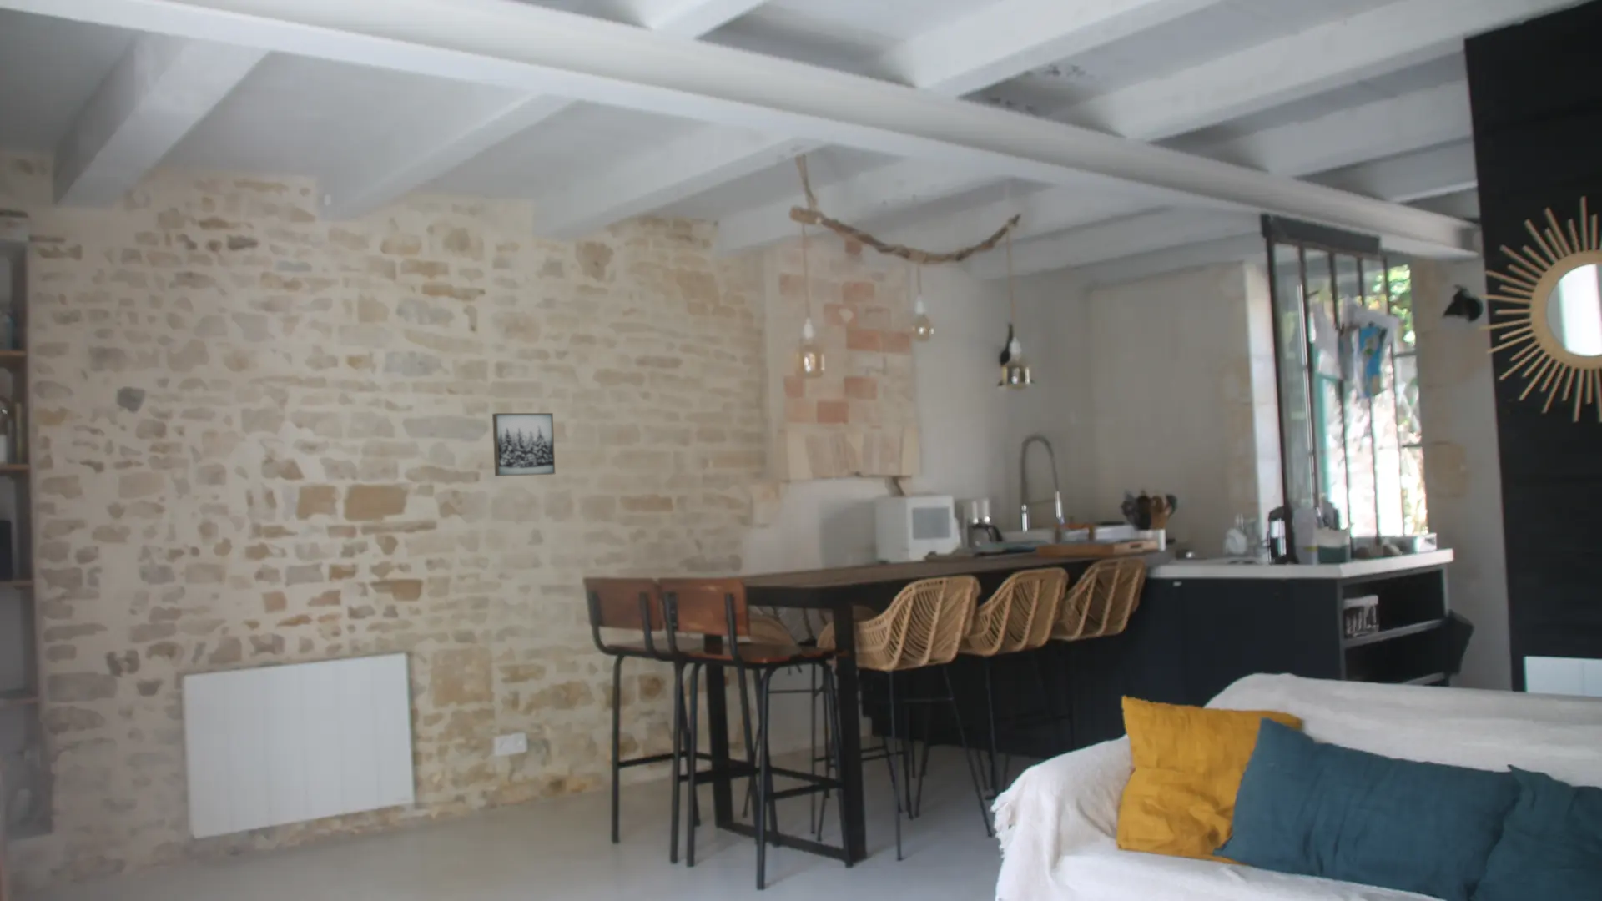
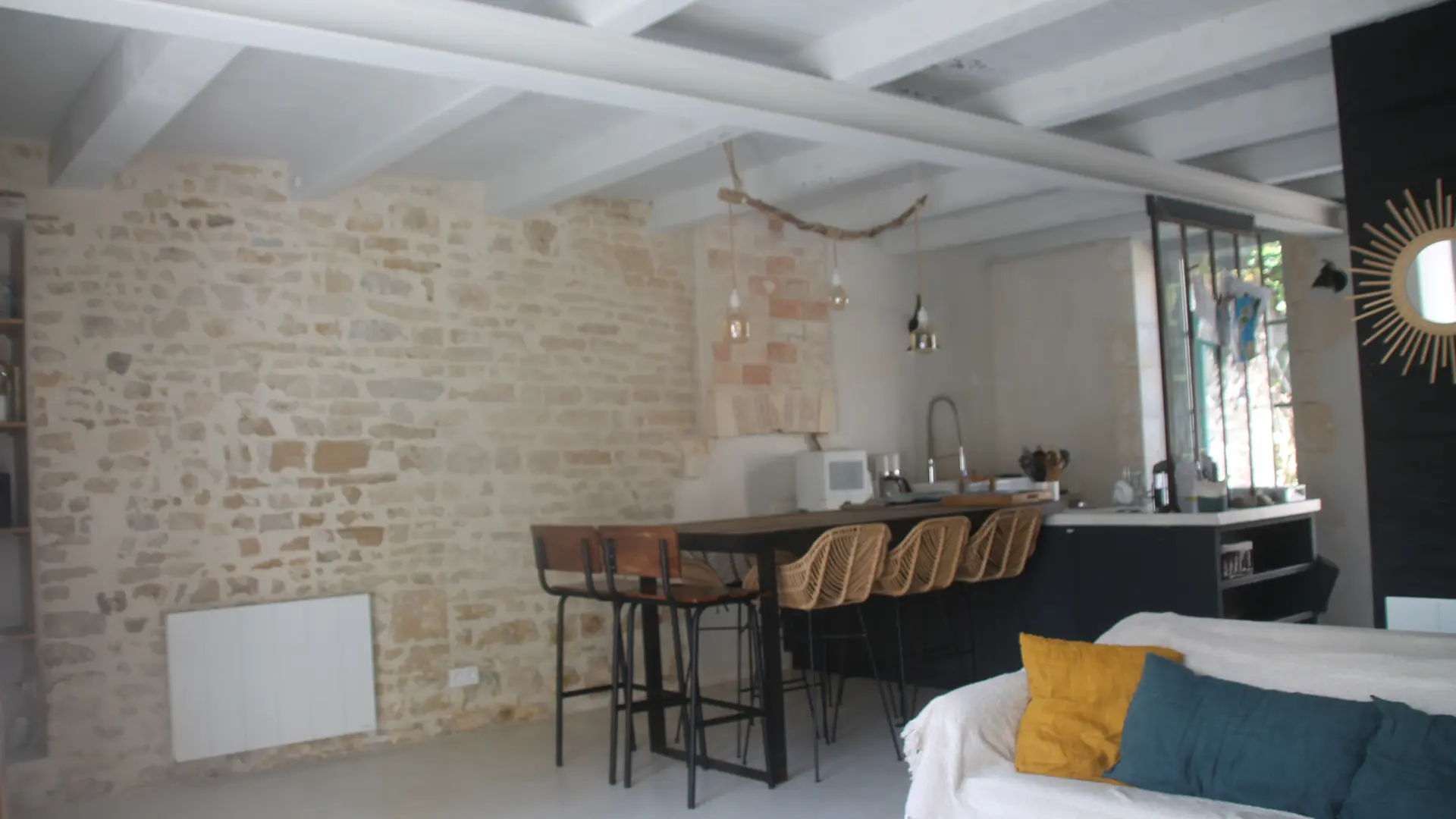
- wall art [492,413,556,477]
